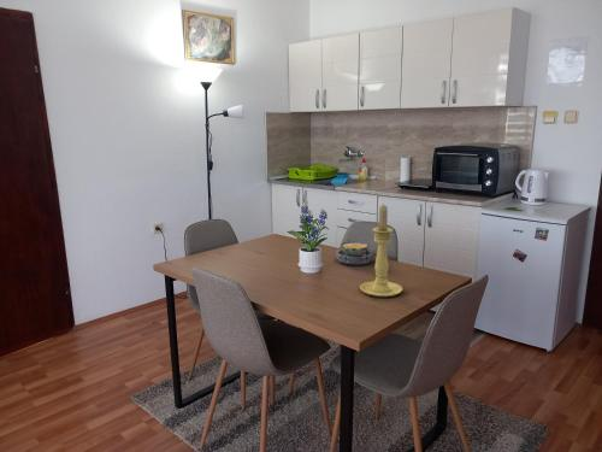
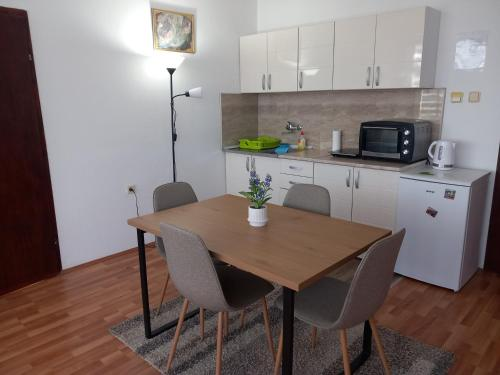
- bowl [335,241,374,266]
- candle holder [359,202,403,298]
